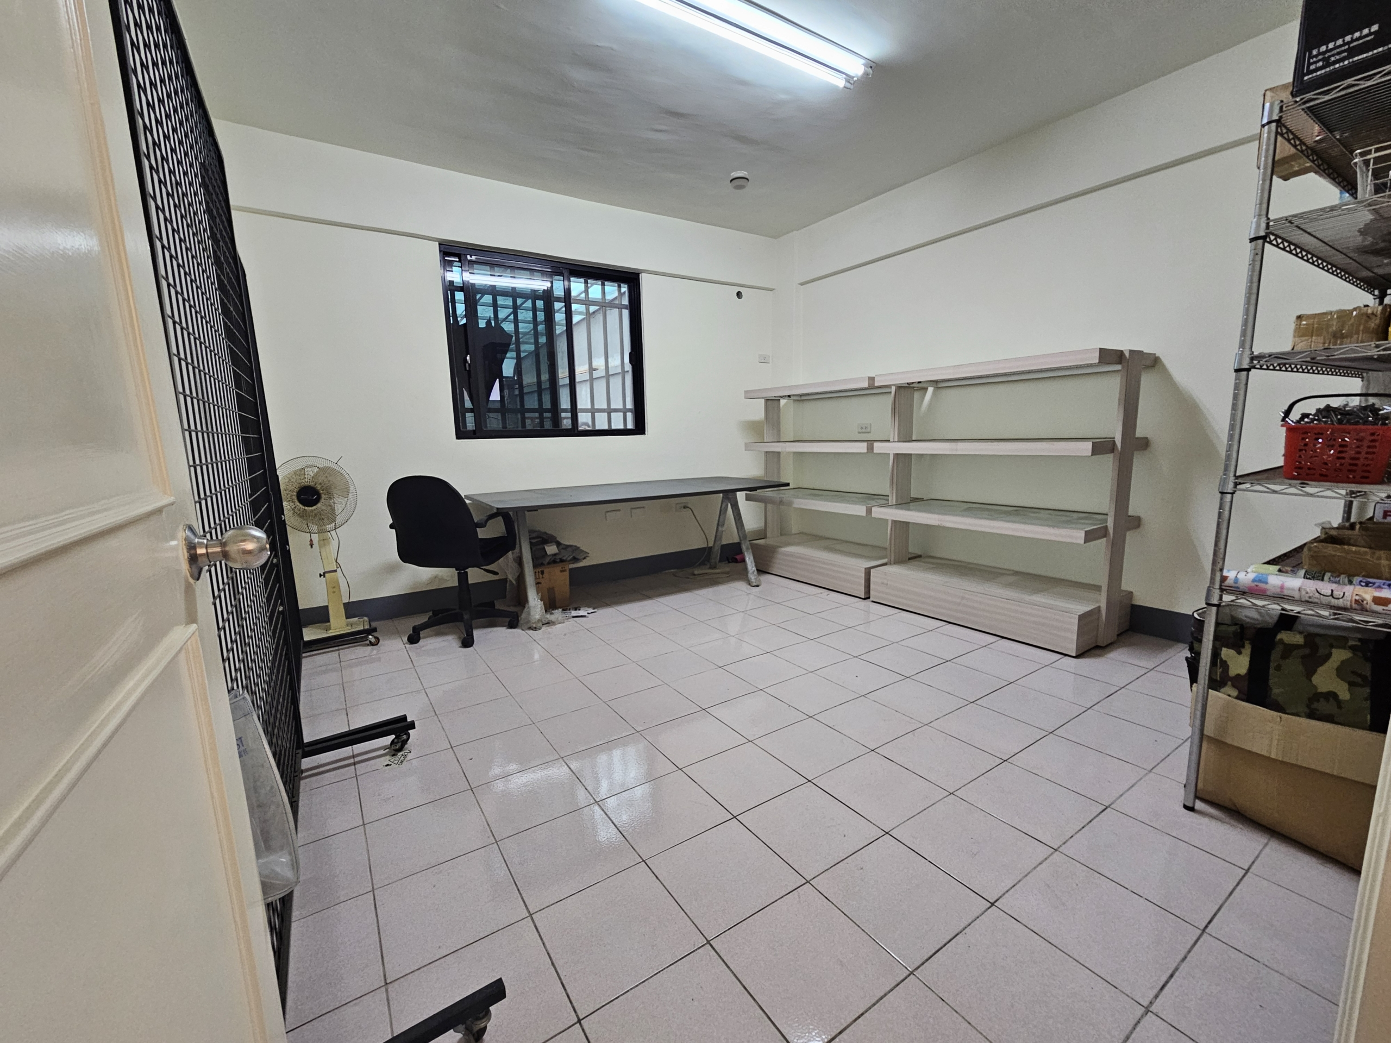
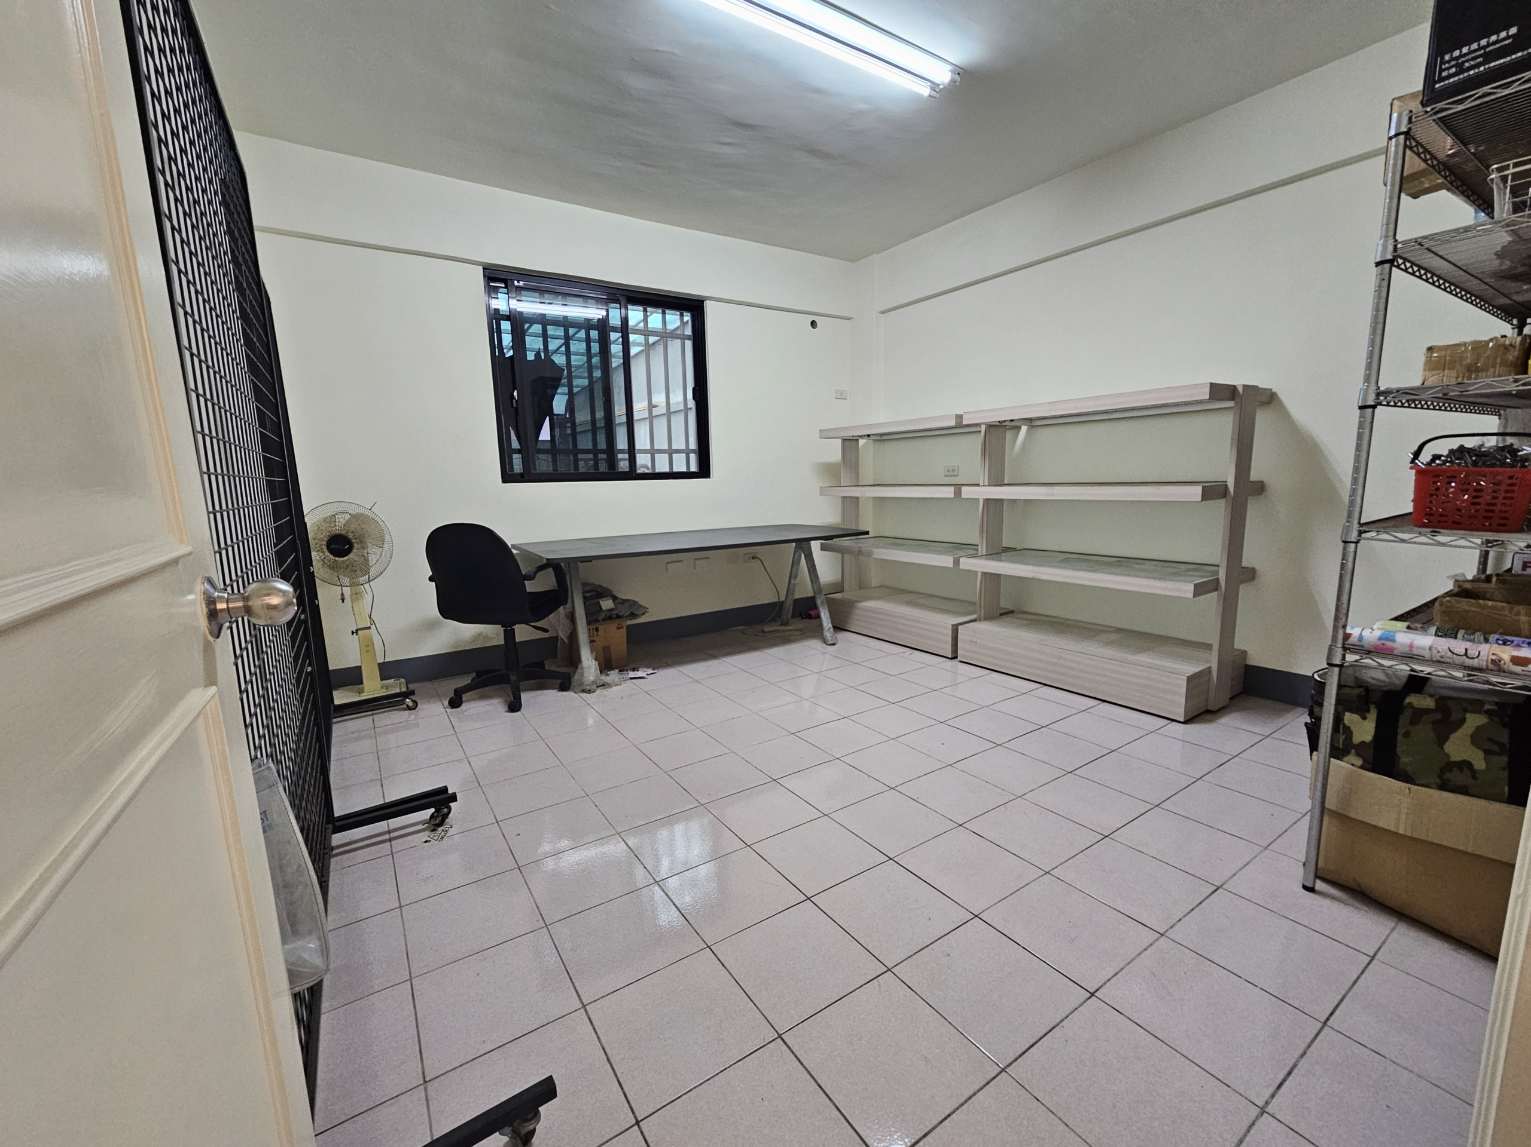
- smoke detector [729,171,750,191]
